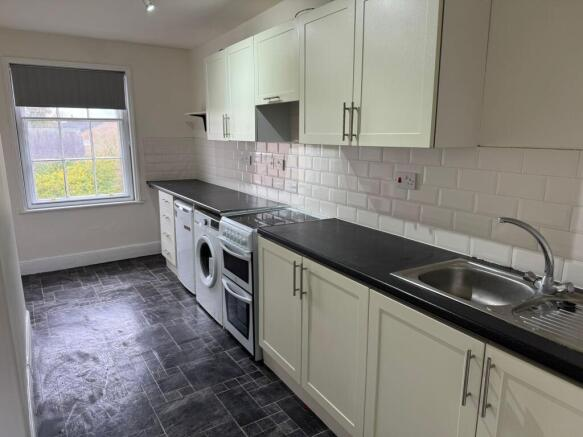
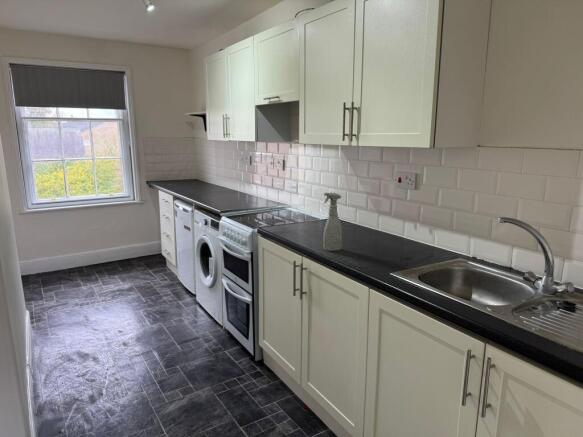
+ spray bottle [322,192,343,252]
